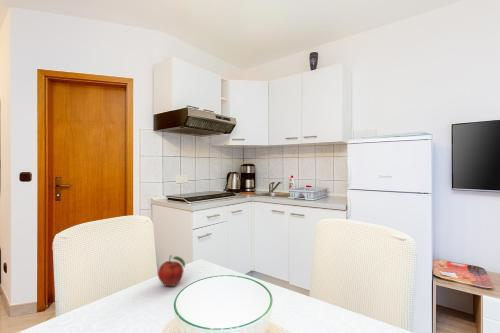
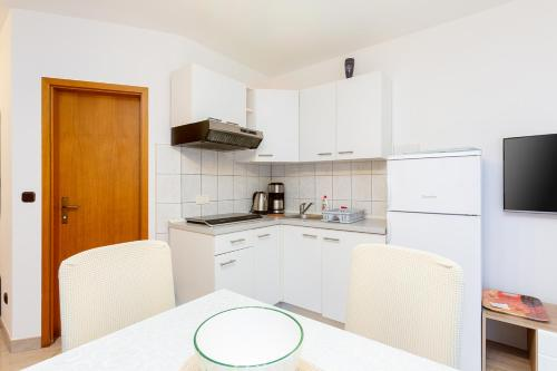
- fruit [157,254,186,287]
